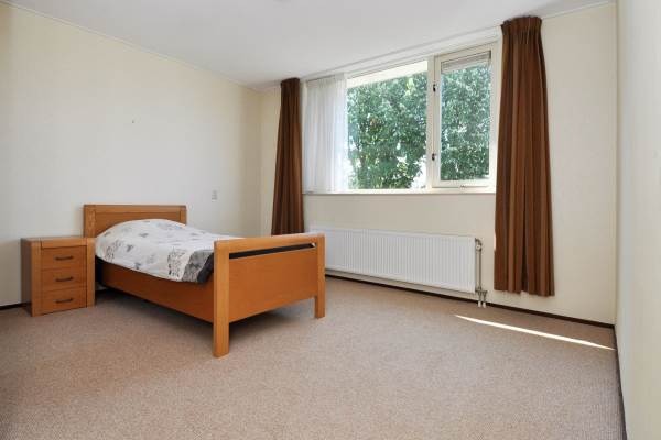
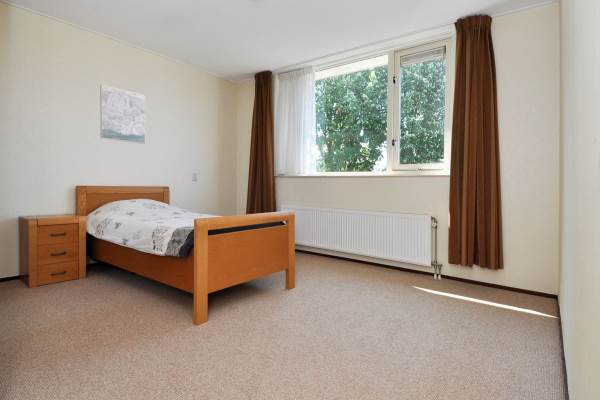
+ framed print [99,83,146,145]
